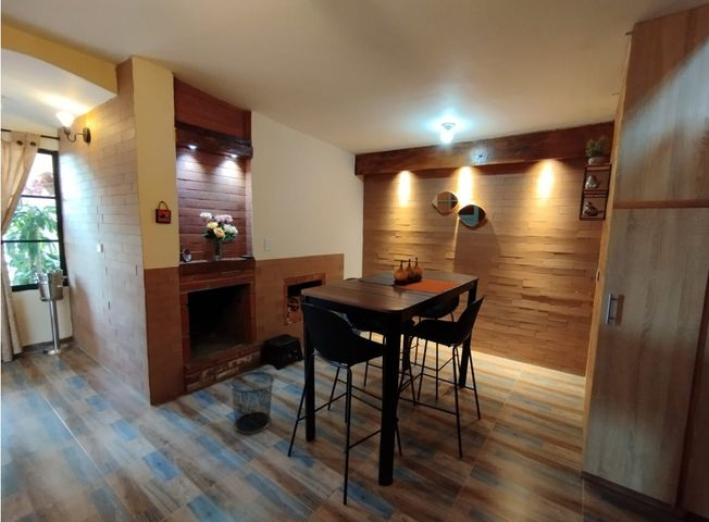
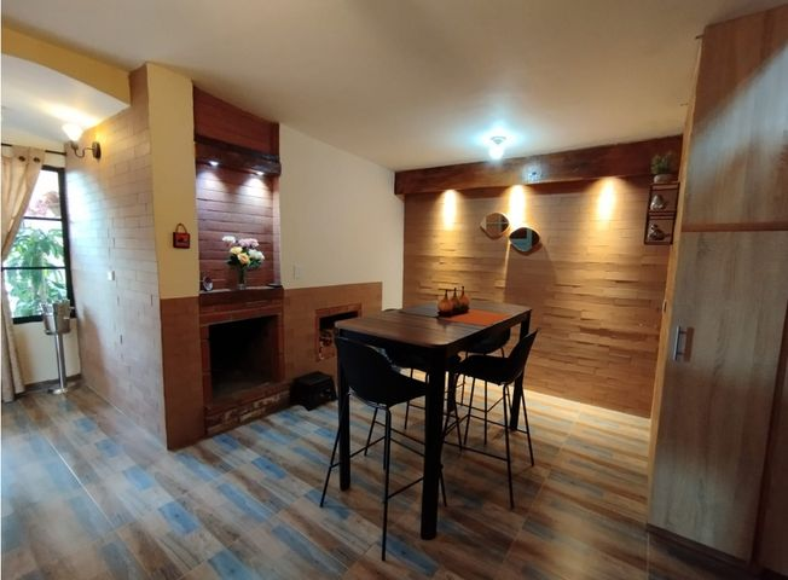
- waste bin [228,371,275,435]
